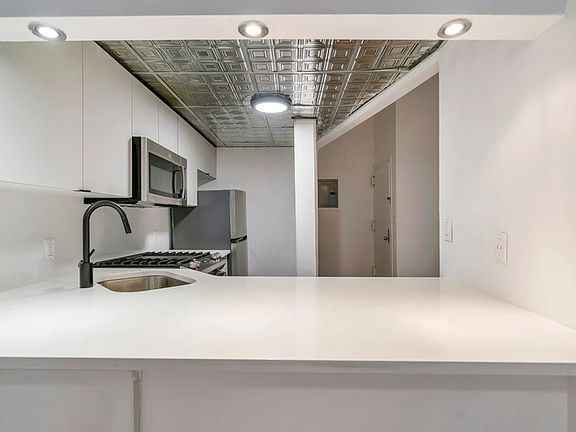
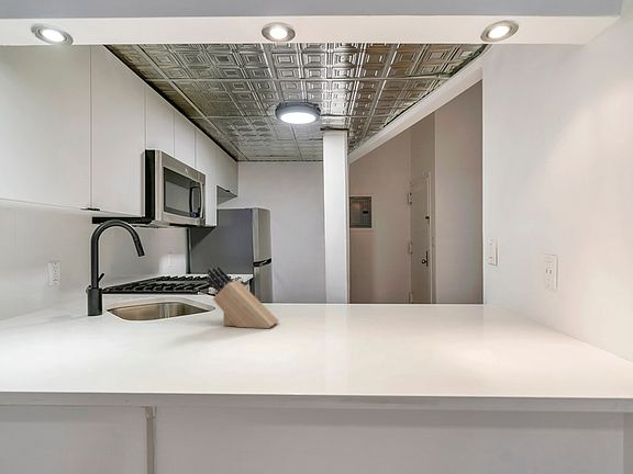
+ knife block [206,266,279,329]
